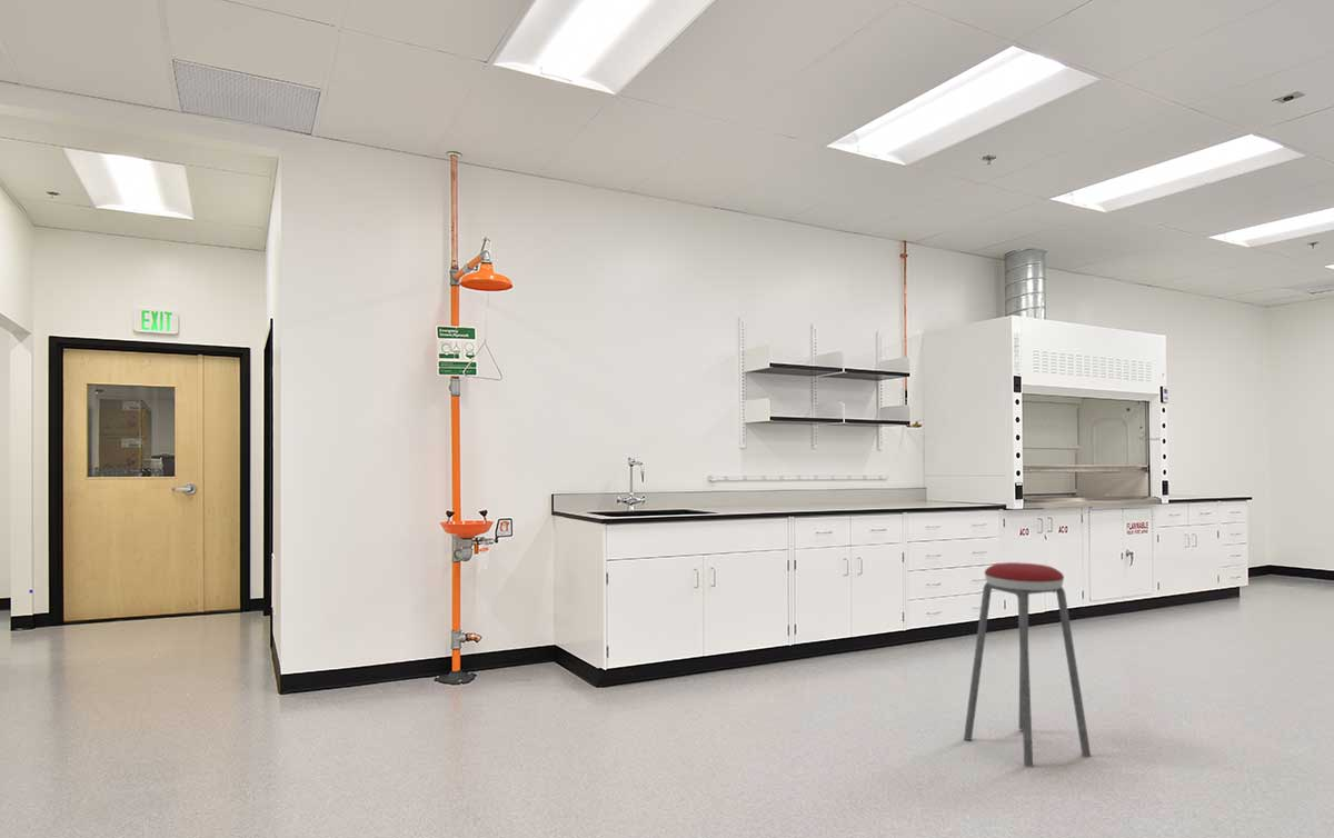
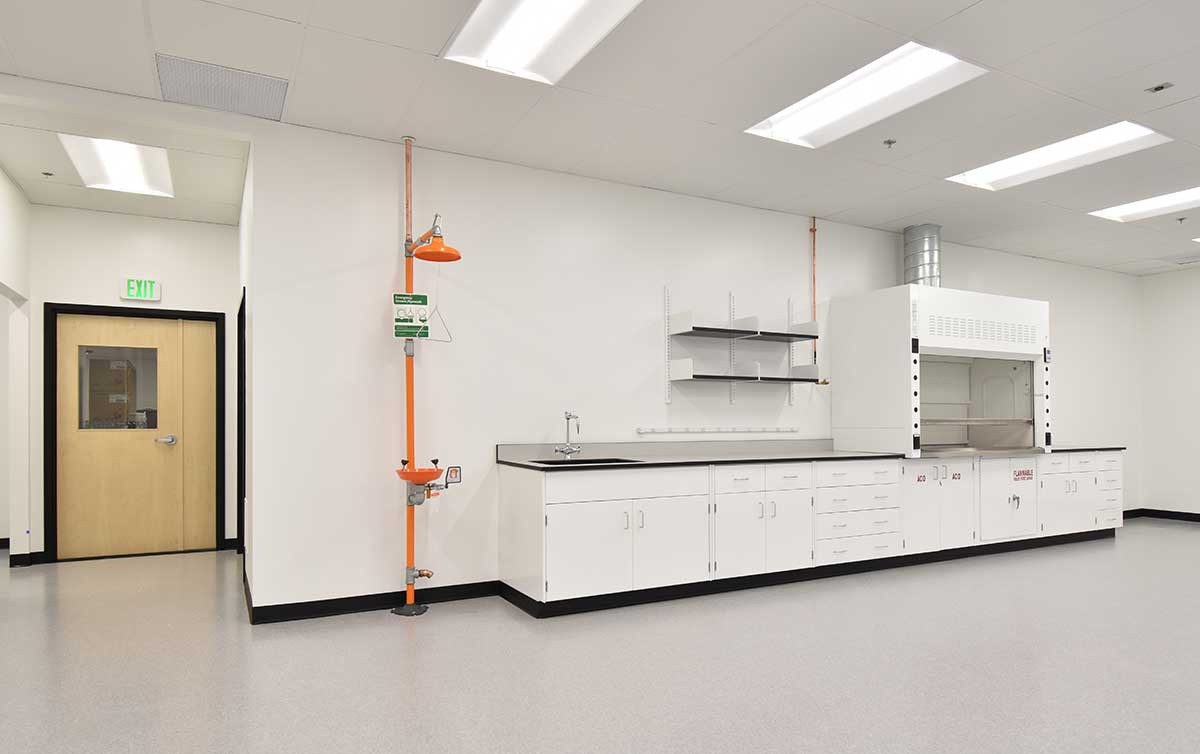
- music stool [963,561,1092,768]
